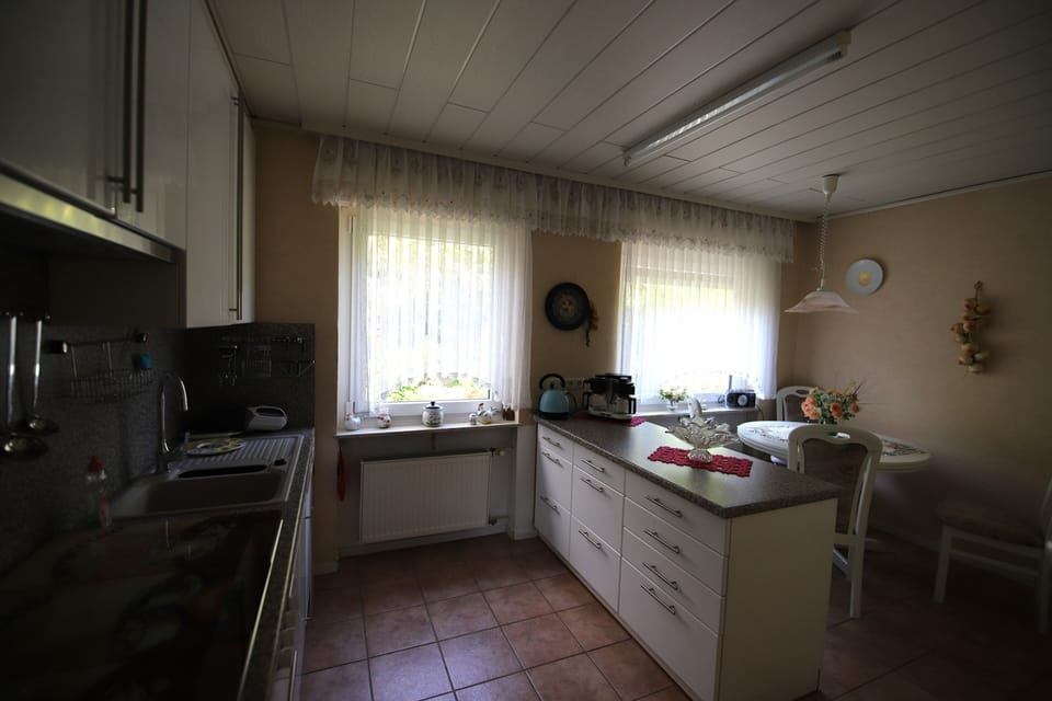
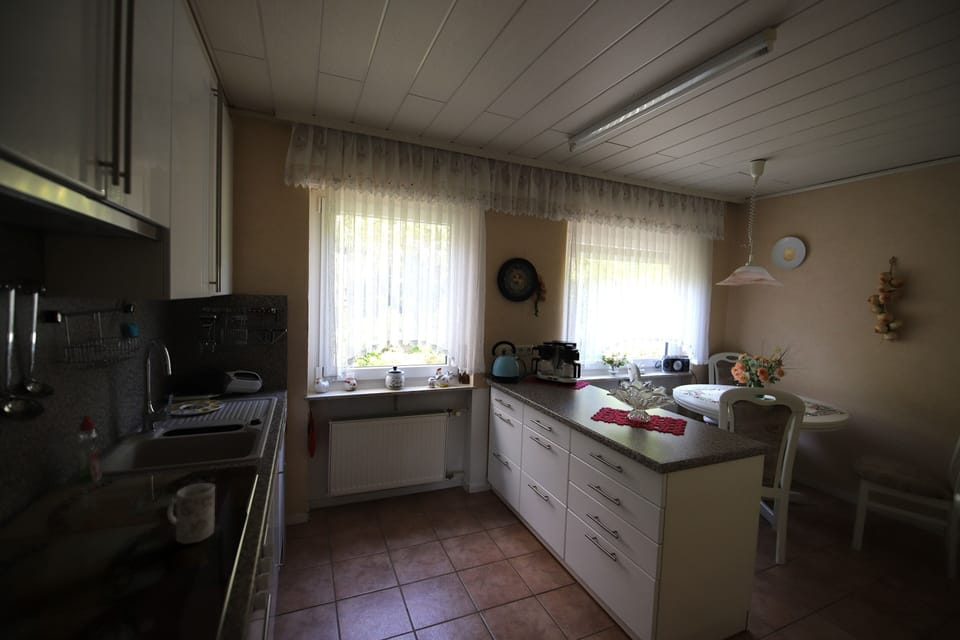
+ mug [166,482,216,545]
